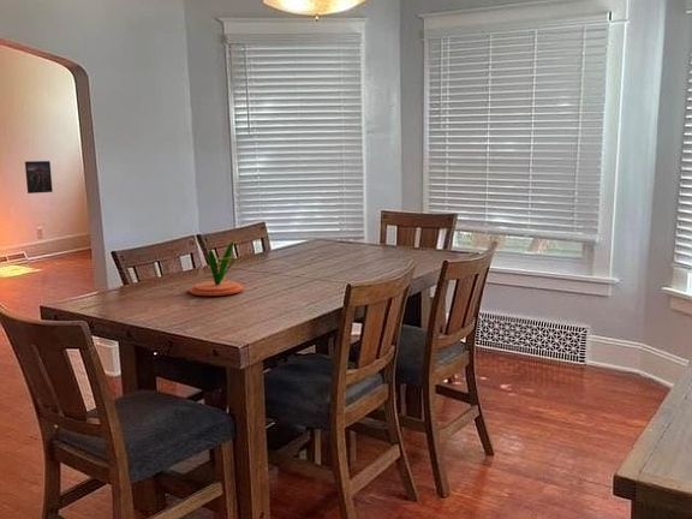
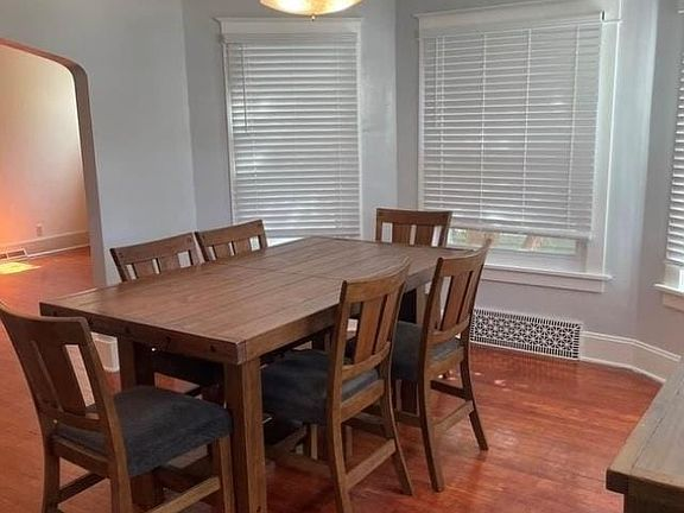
- plant [187,234,245,297]
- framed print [24,160,54,195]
